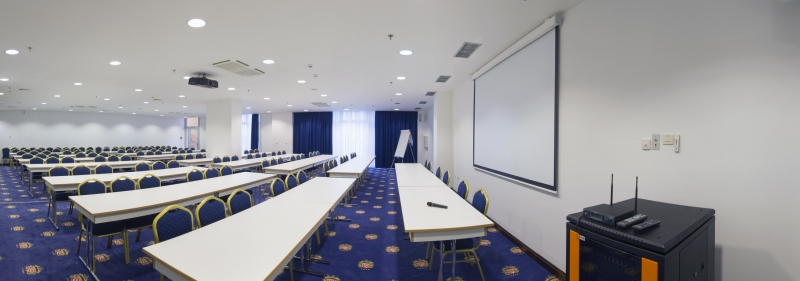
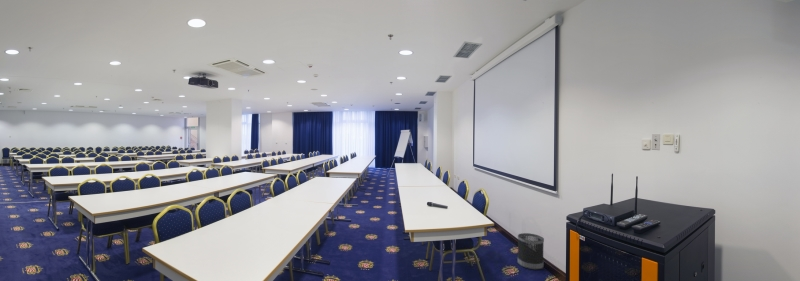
+ wastebasket [517,232,545,271]
